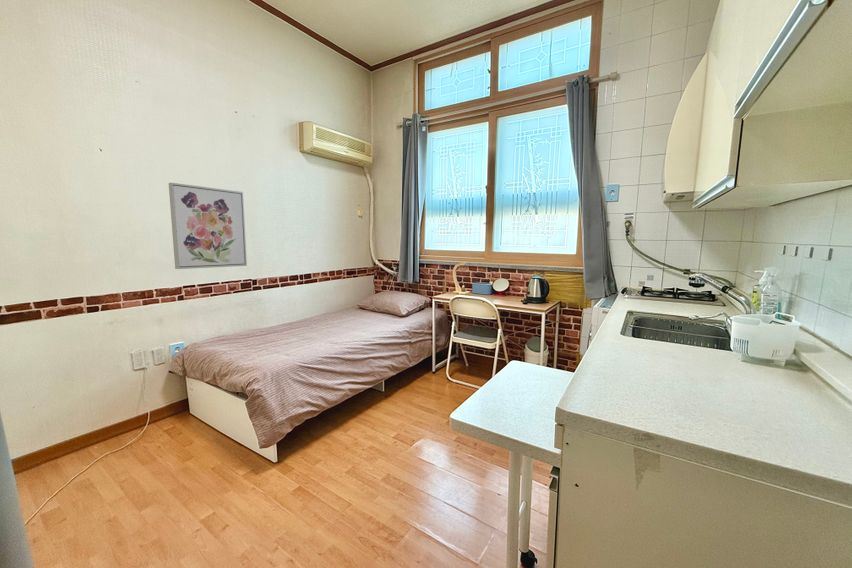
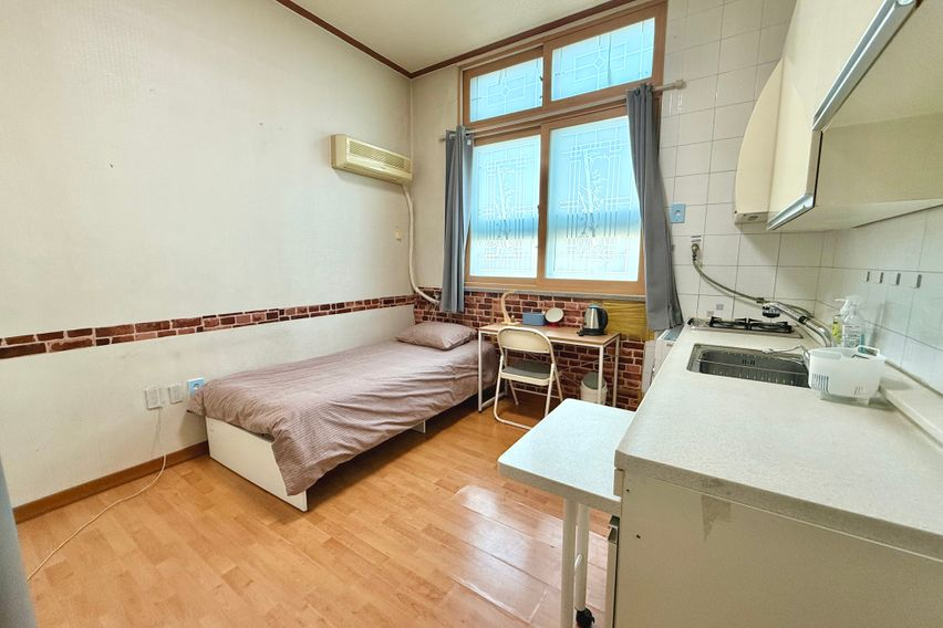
- wall art [168,182,248,270]
